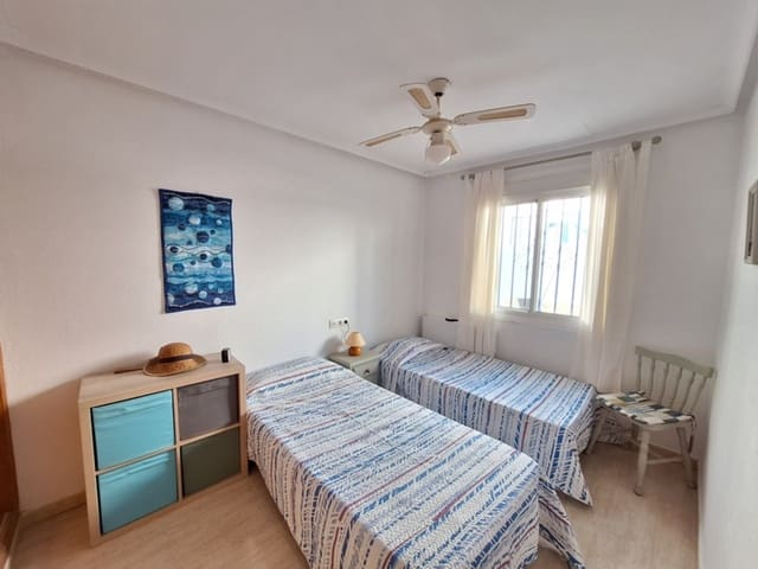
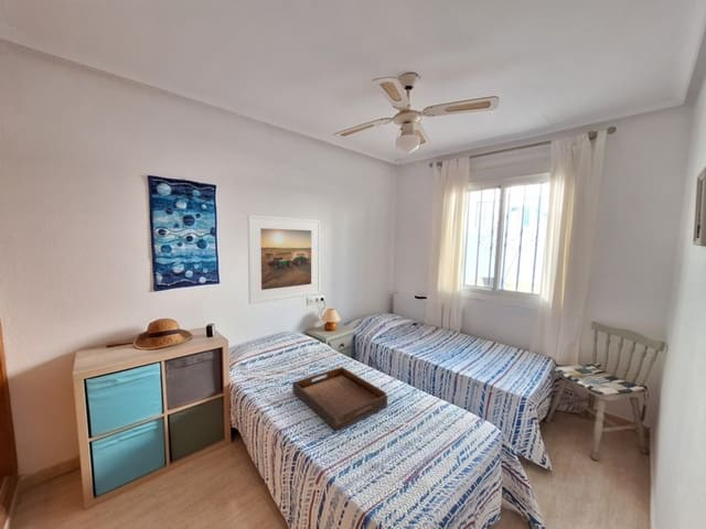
+ serving tray [291,366,388,432]
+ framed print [246,214,322,305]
